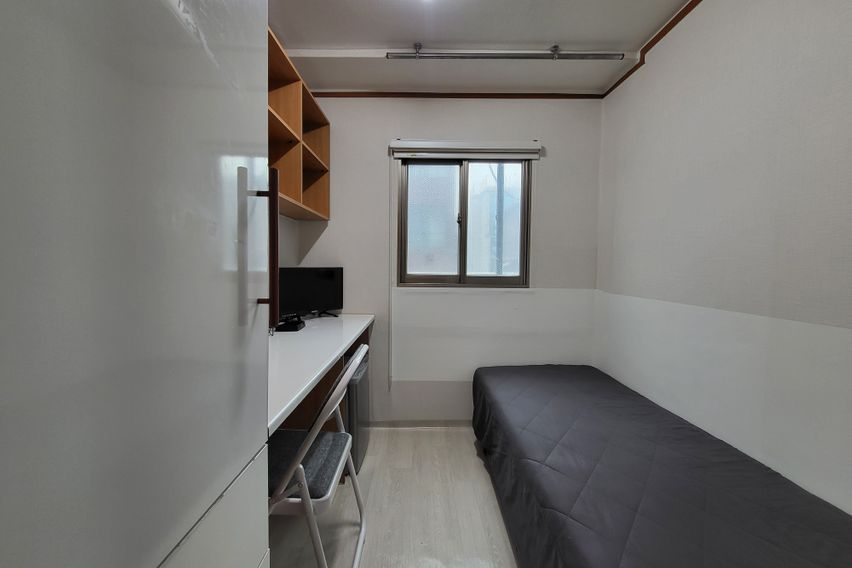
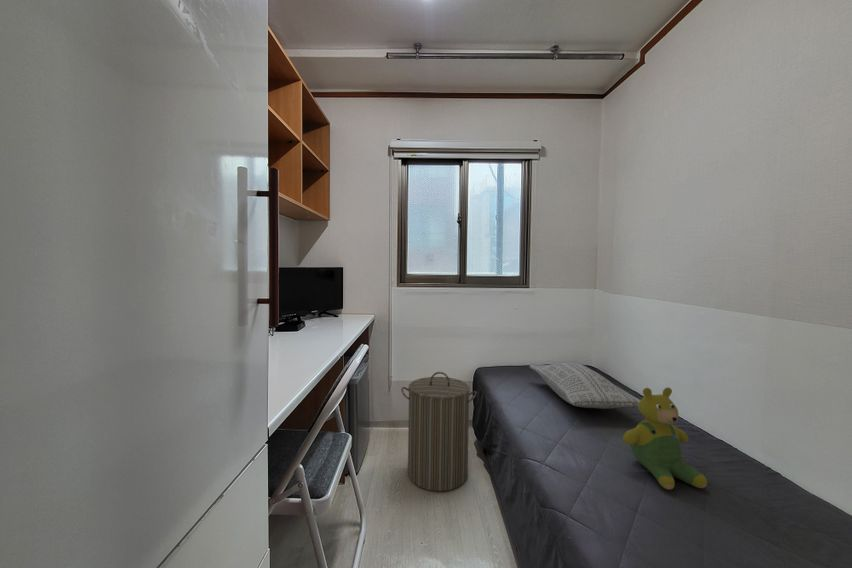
+ laundry hamper [400,371,478,492]
+ pillow [528,362,641,410]
+ teddy bear [622,386,708,491]
